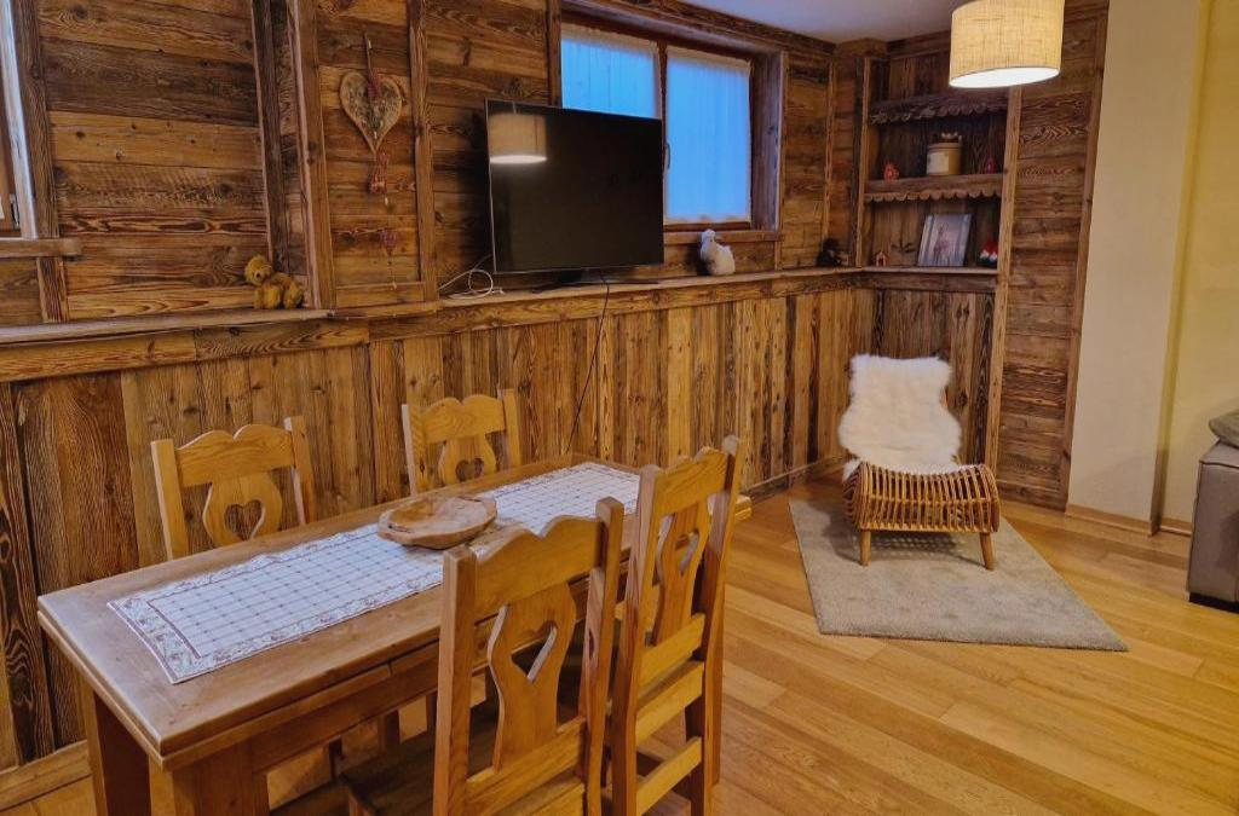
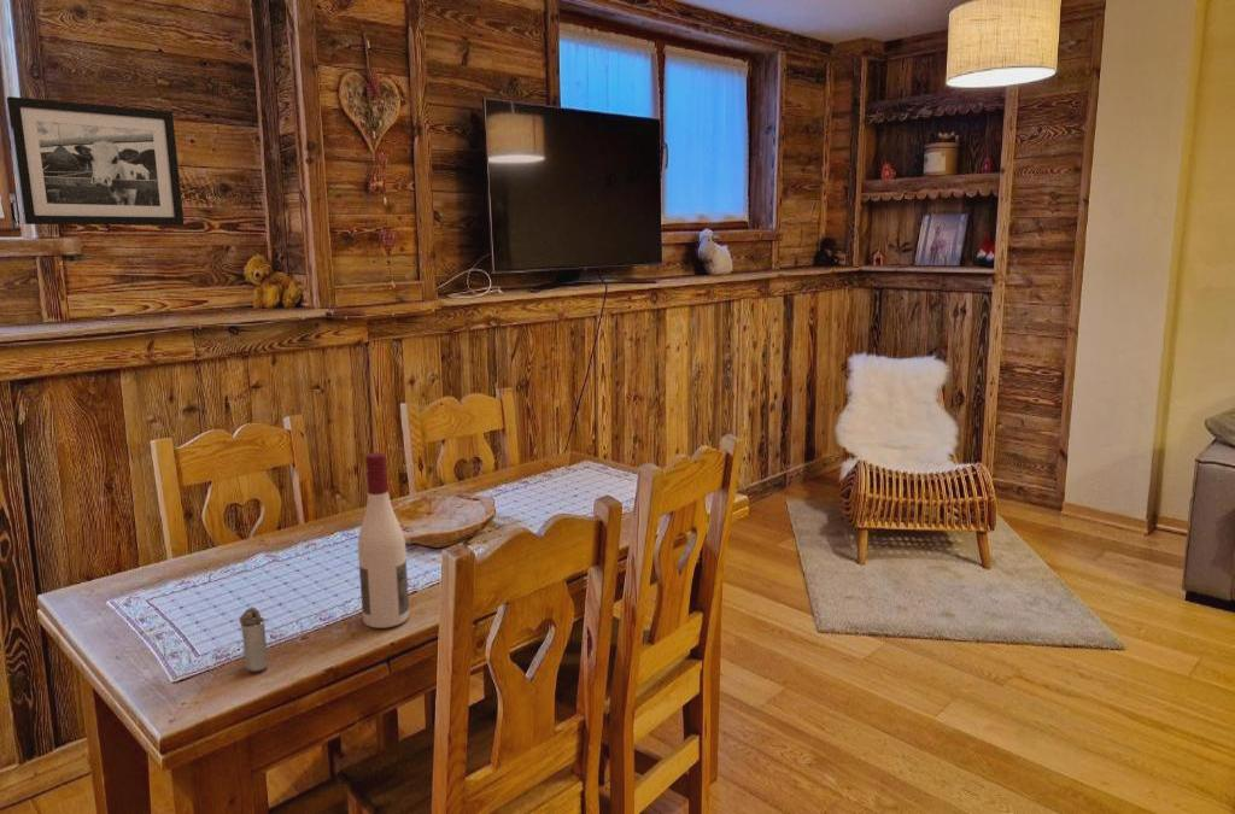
+ alcohol [357,451,410,629]
+ shaker [238,607,269,673]
+ picture frame [6,95,186,227]
